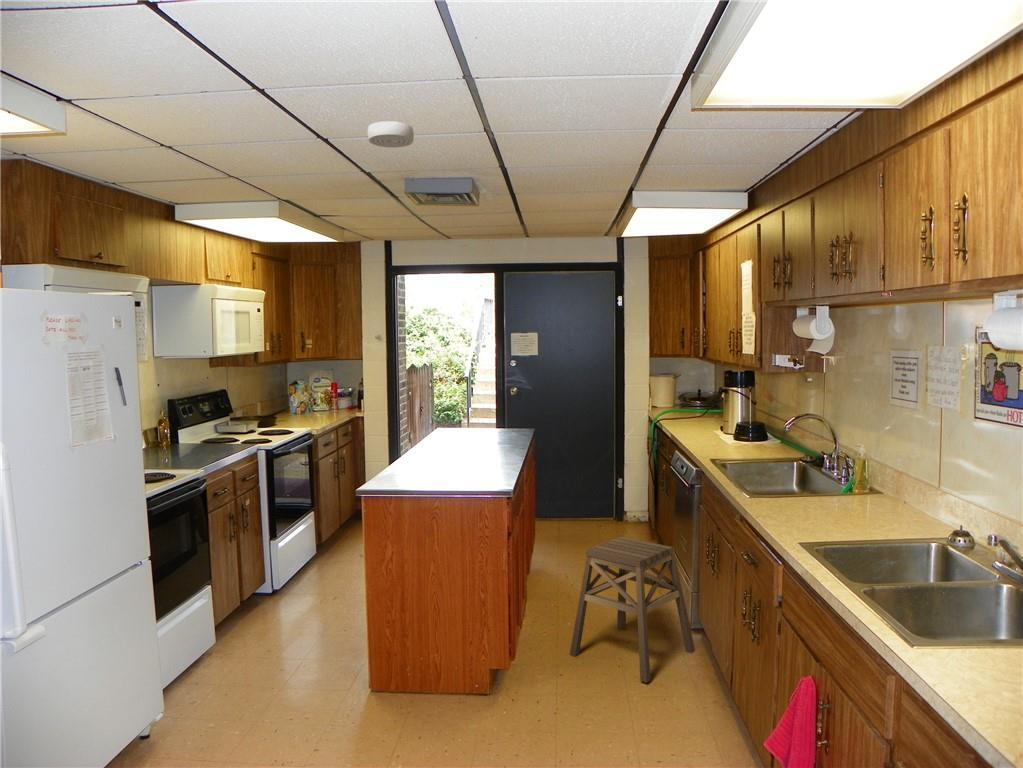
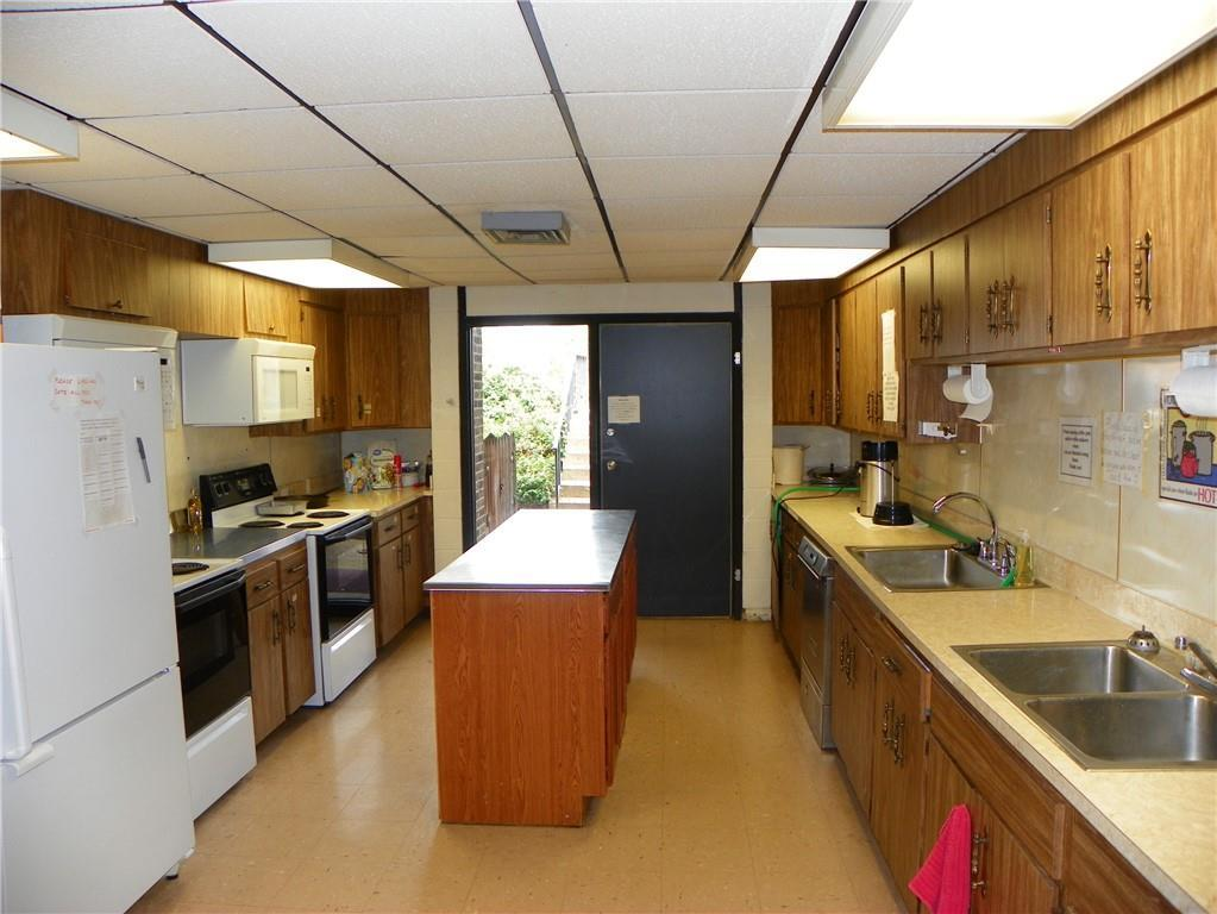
- stool [569,536,696,684]
- smoke detector [367,120,415,149]
